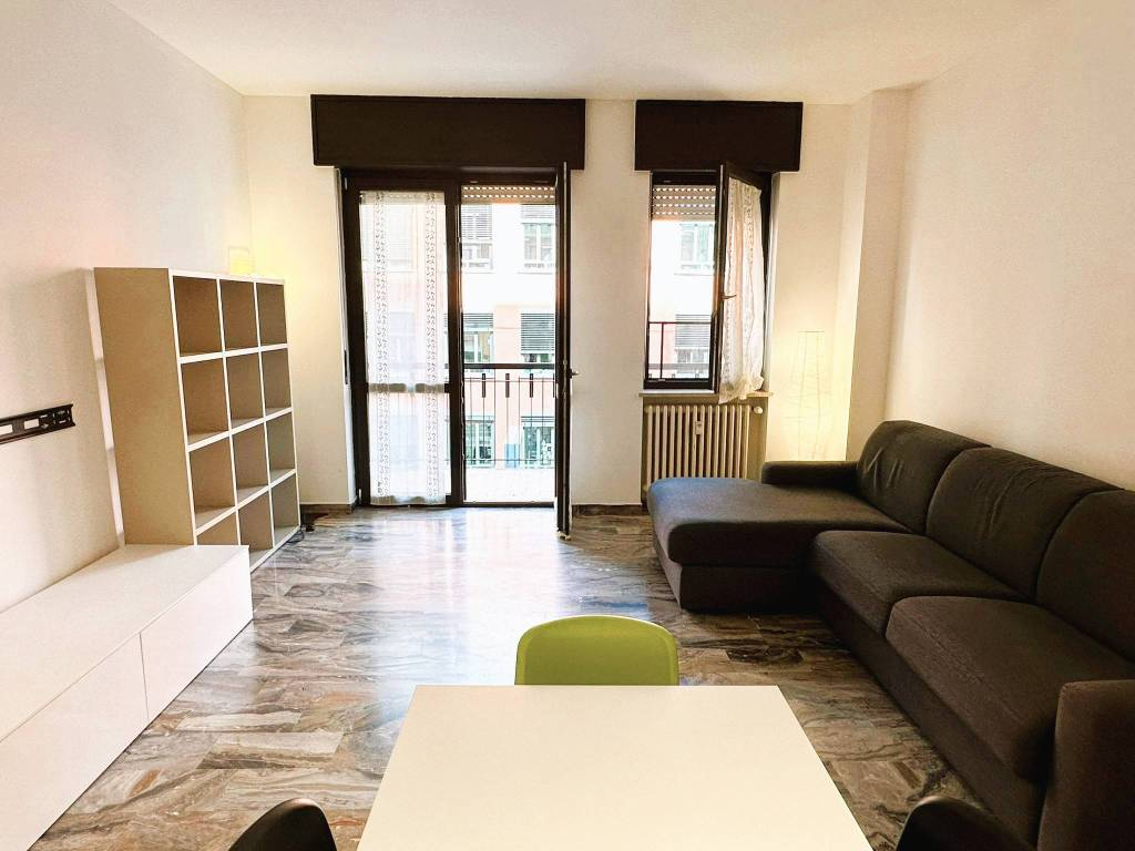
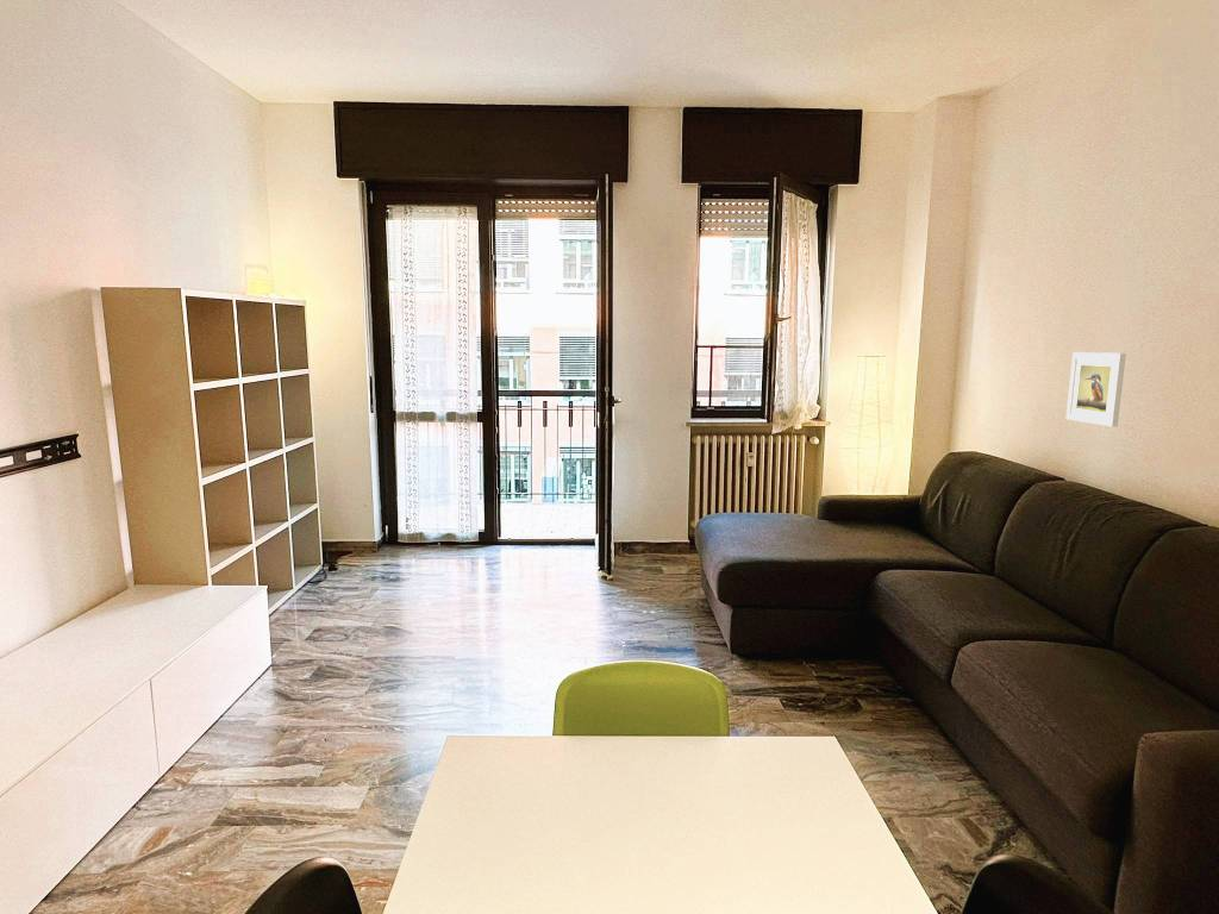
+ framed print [1065,351,1127,428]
